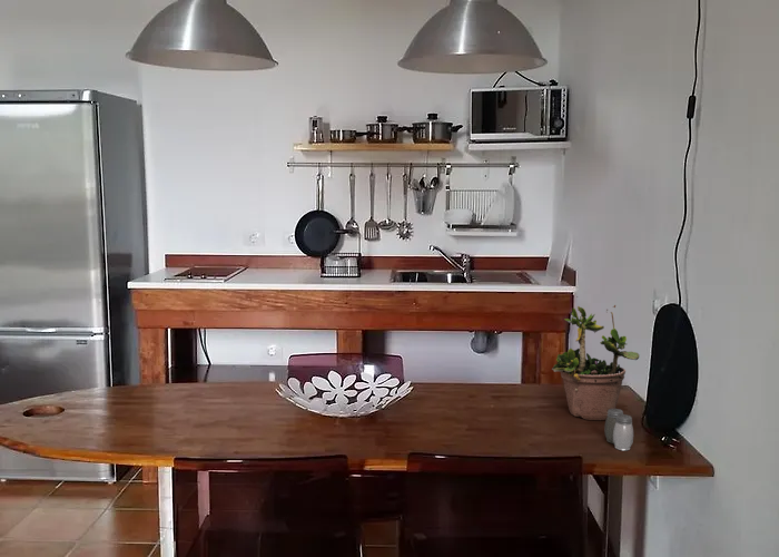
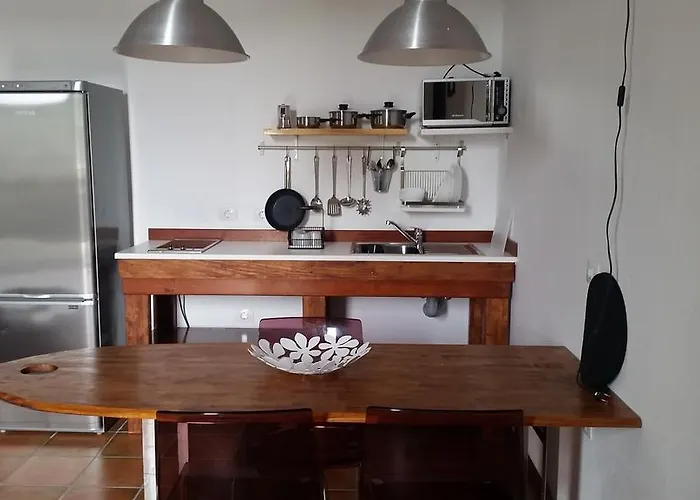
- potted plant [551,295,641,421]
- salt and pepper shaker [603,408,634,451]
